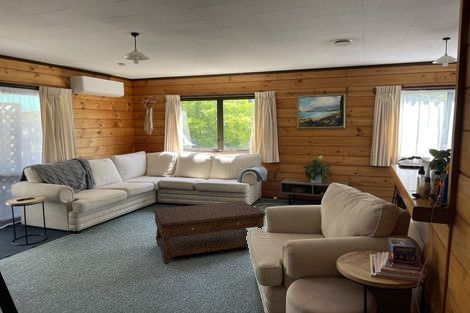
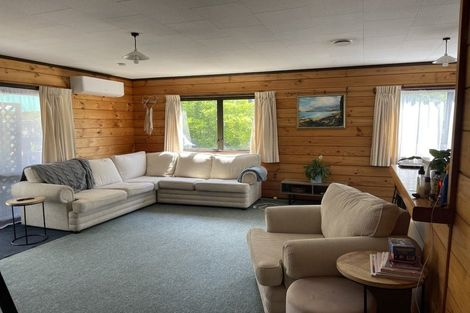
- coffee table [152,200,266,265]
